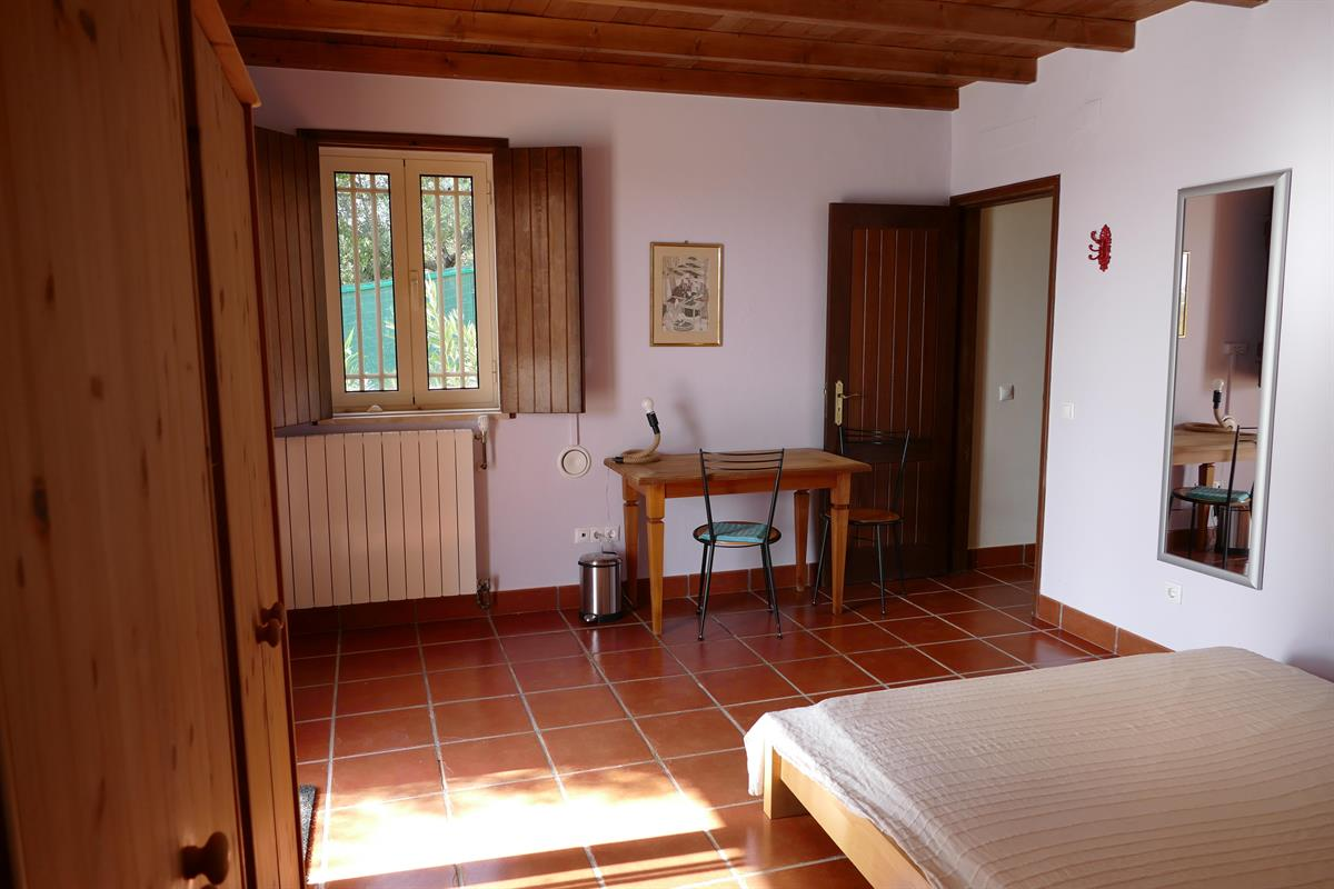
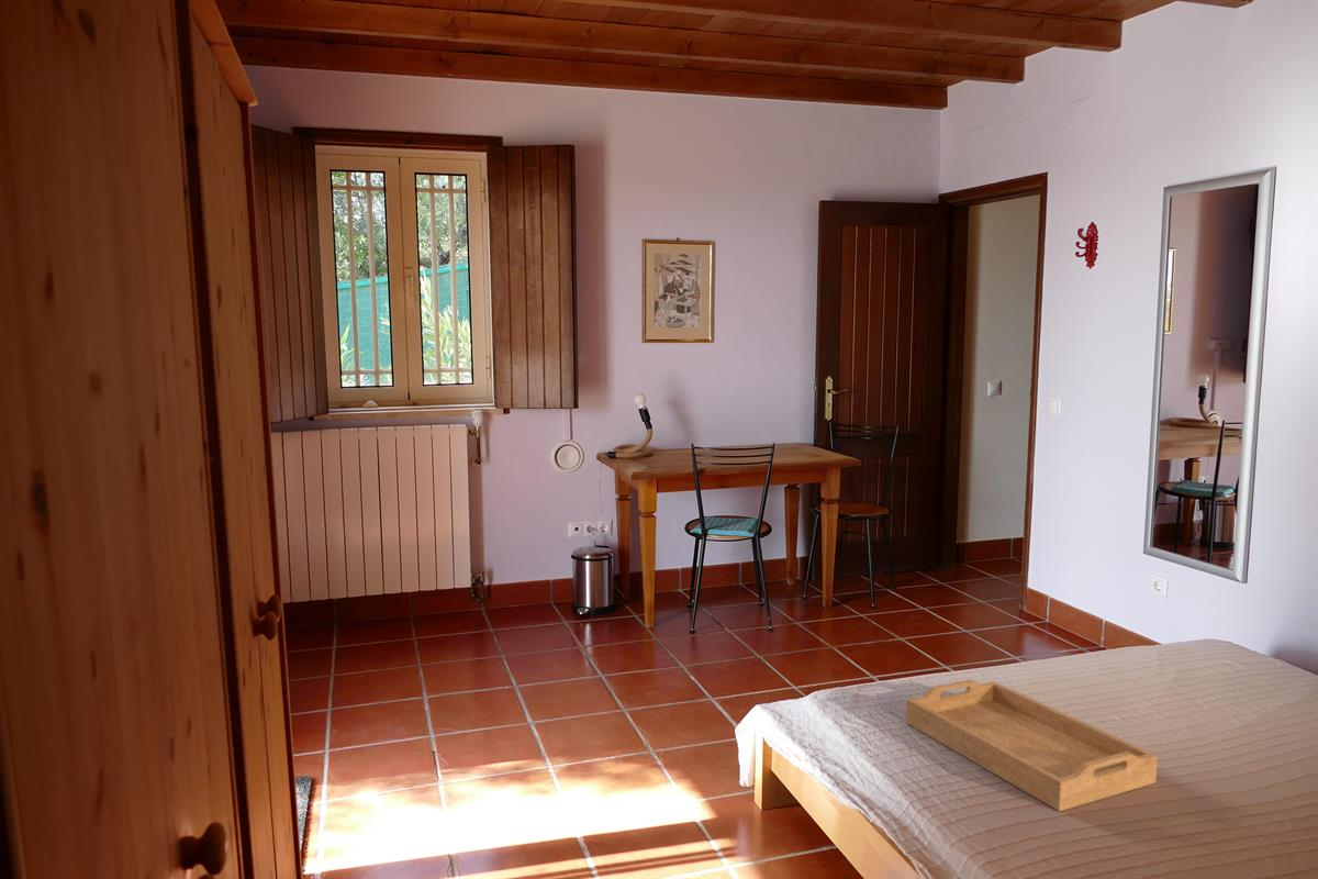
+ serving tray [905,678,1159,812]
